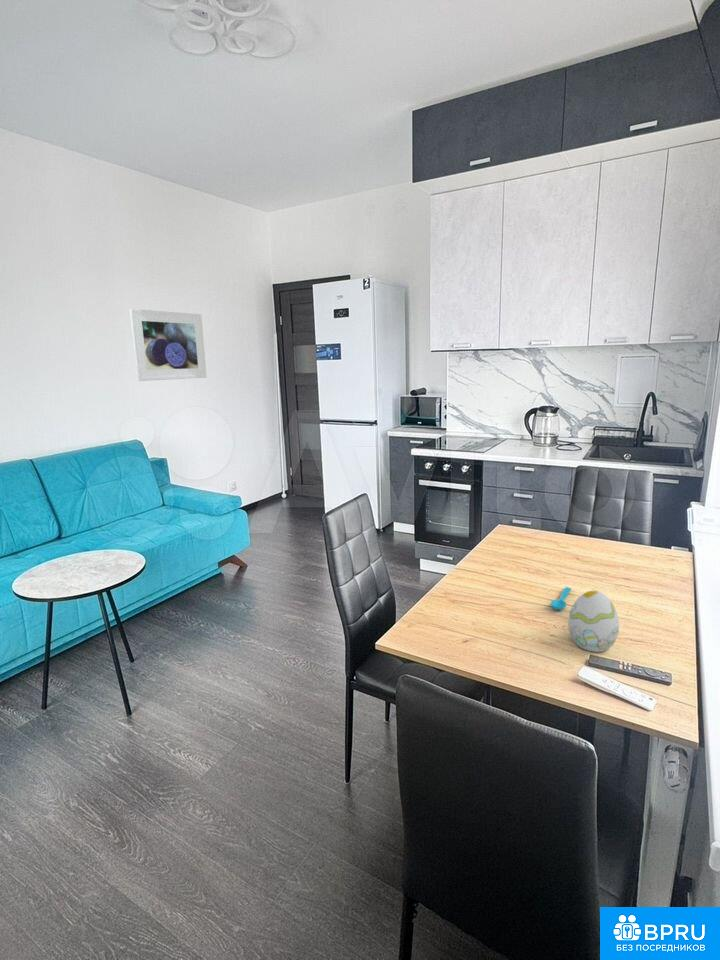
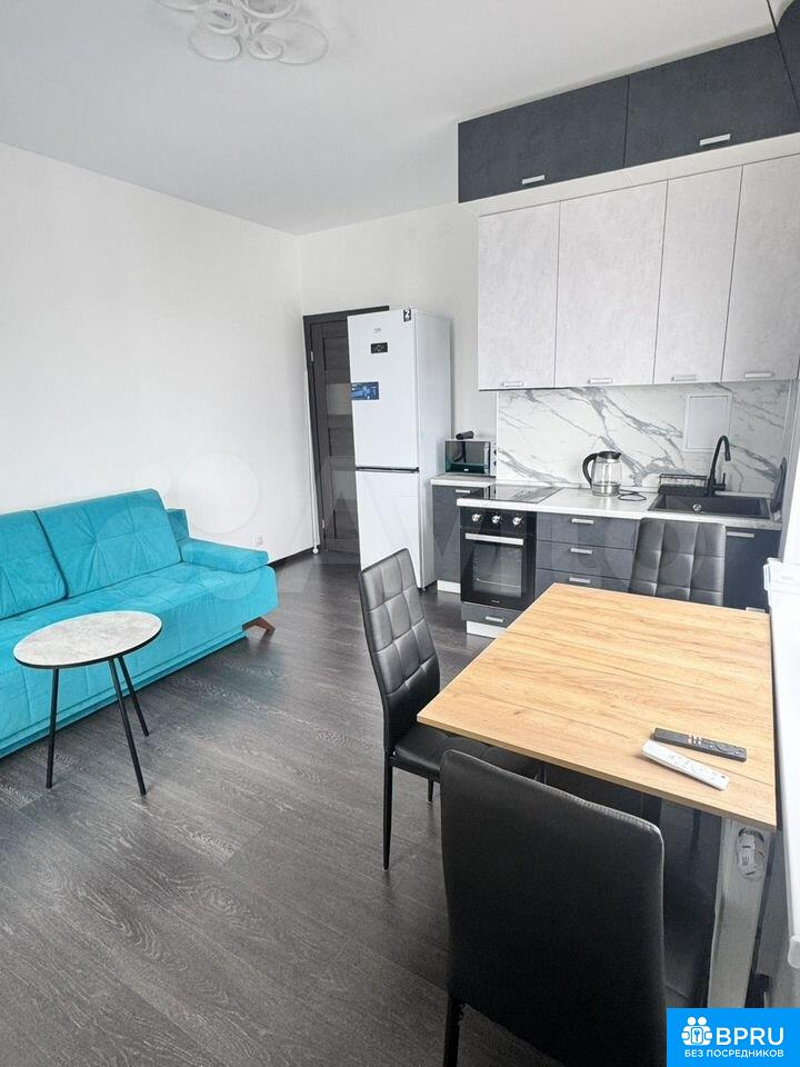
- decorative egg [567,590,620,653]
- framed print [129,308,208,382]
- spoon [550,586,572,611]
